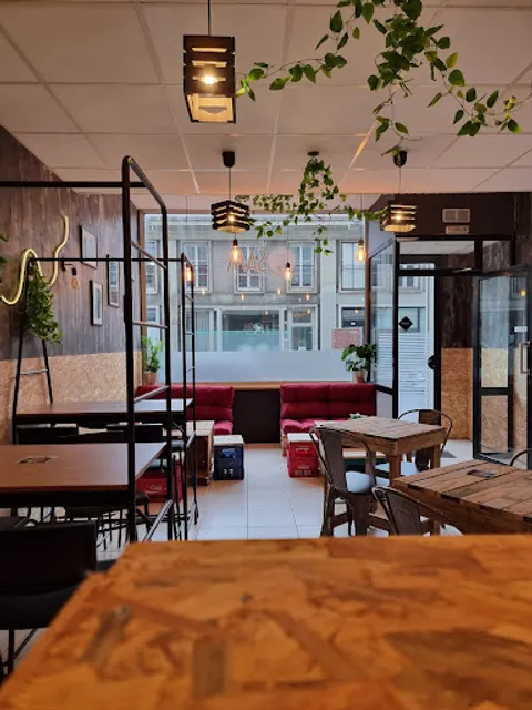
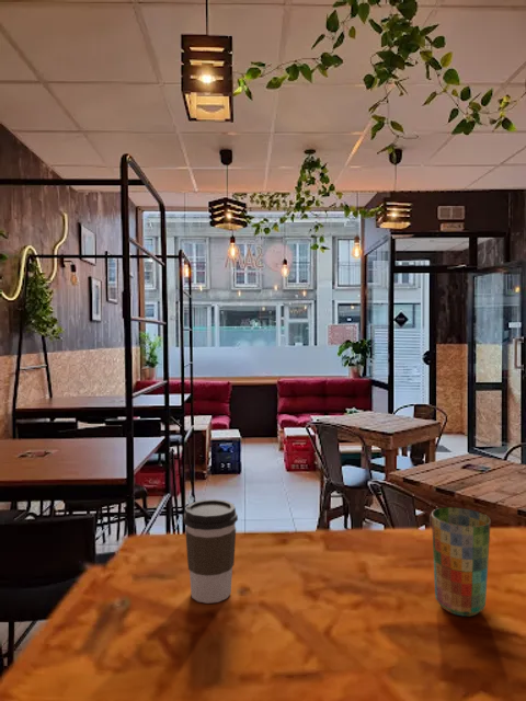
+ coffee cup [183,498,239,605]
+ cup [431,506,492,618]
